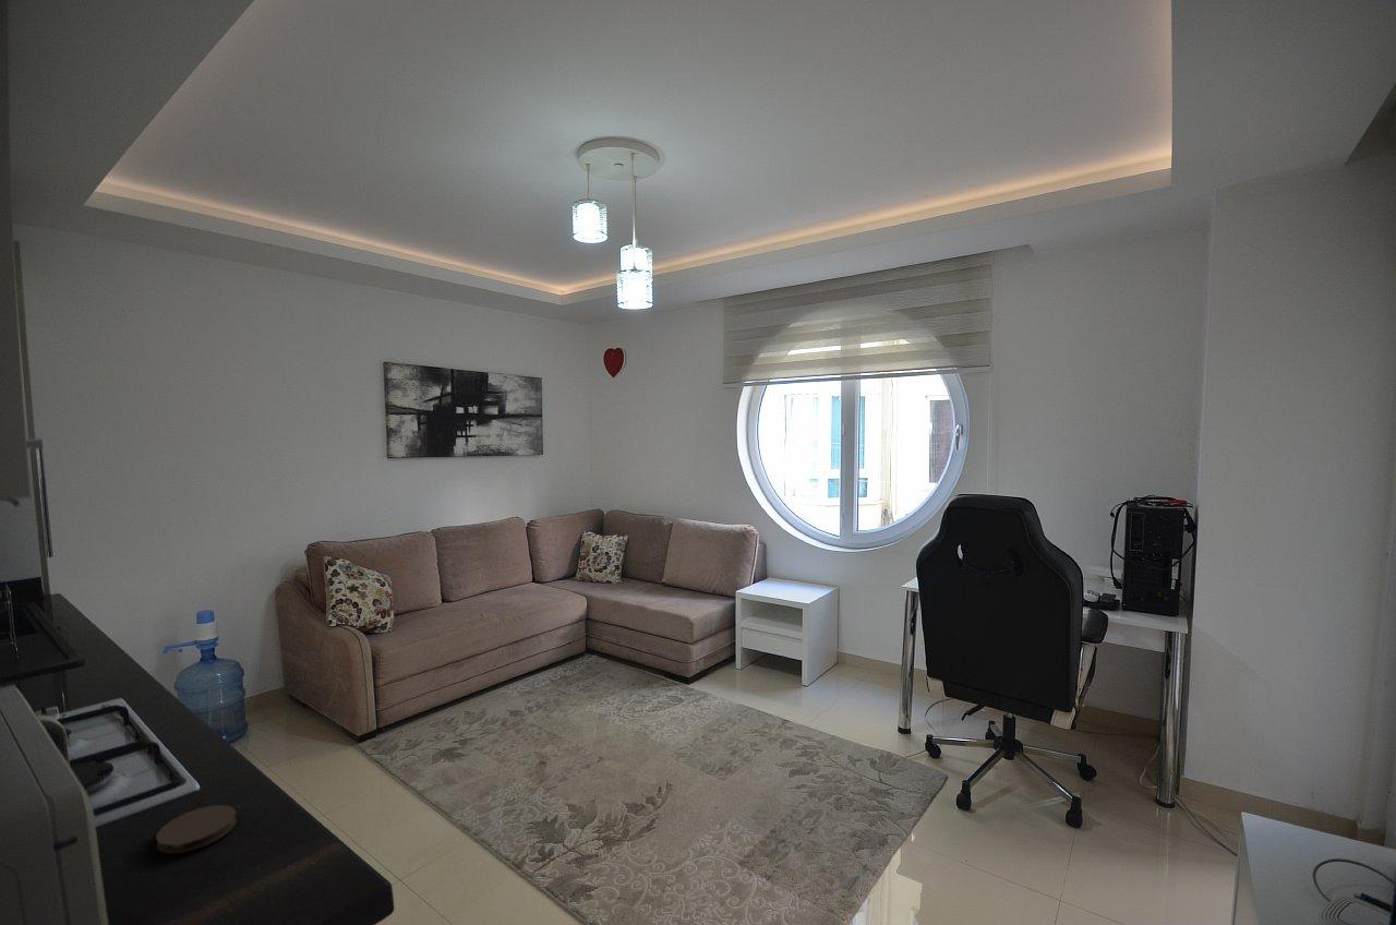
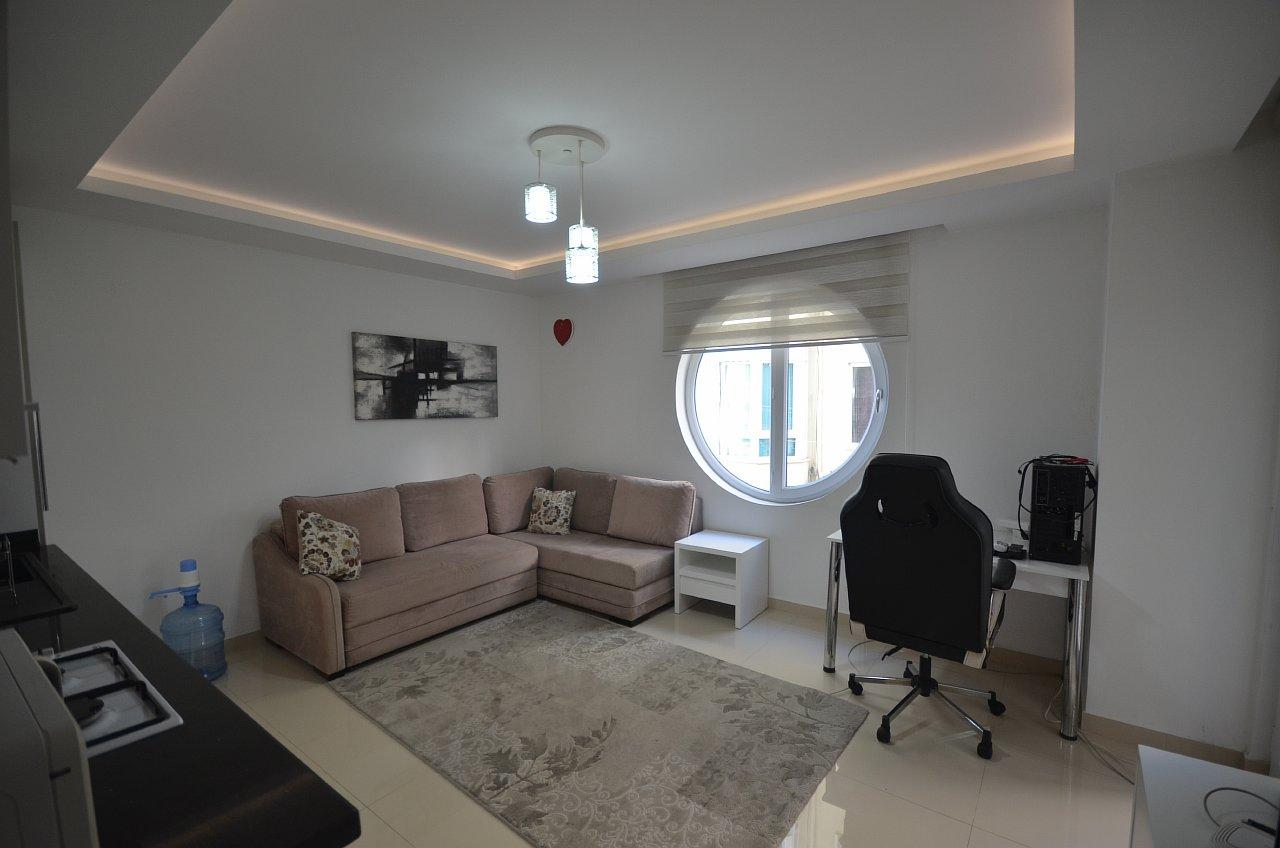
- coaster [155,804,238,854]
